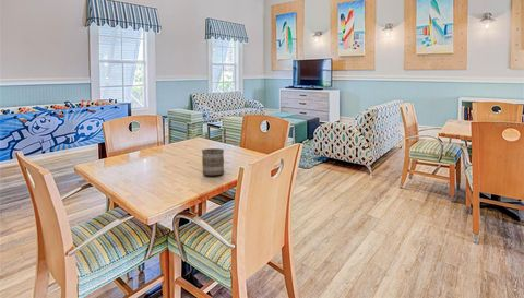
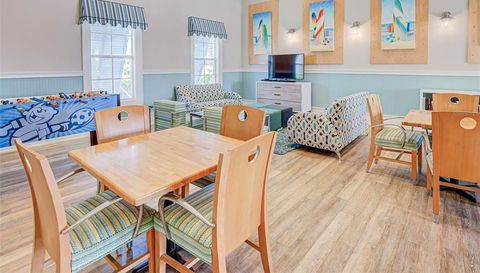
- mug [201,147,225,176]
